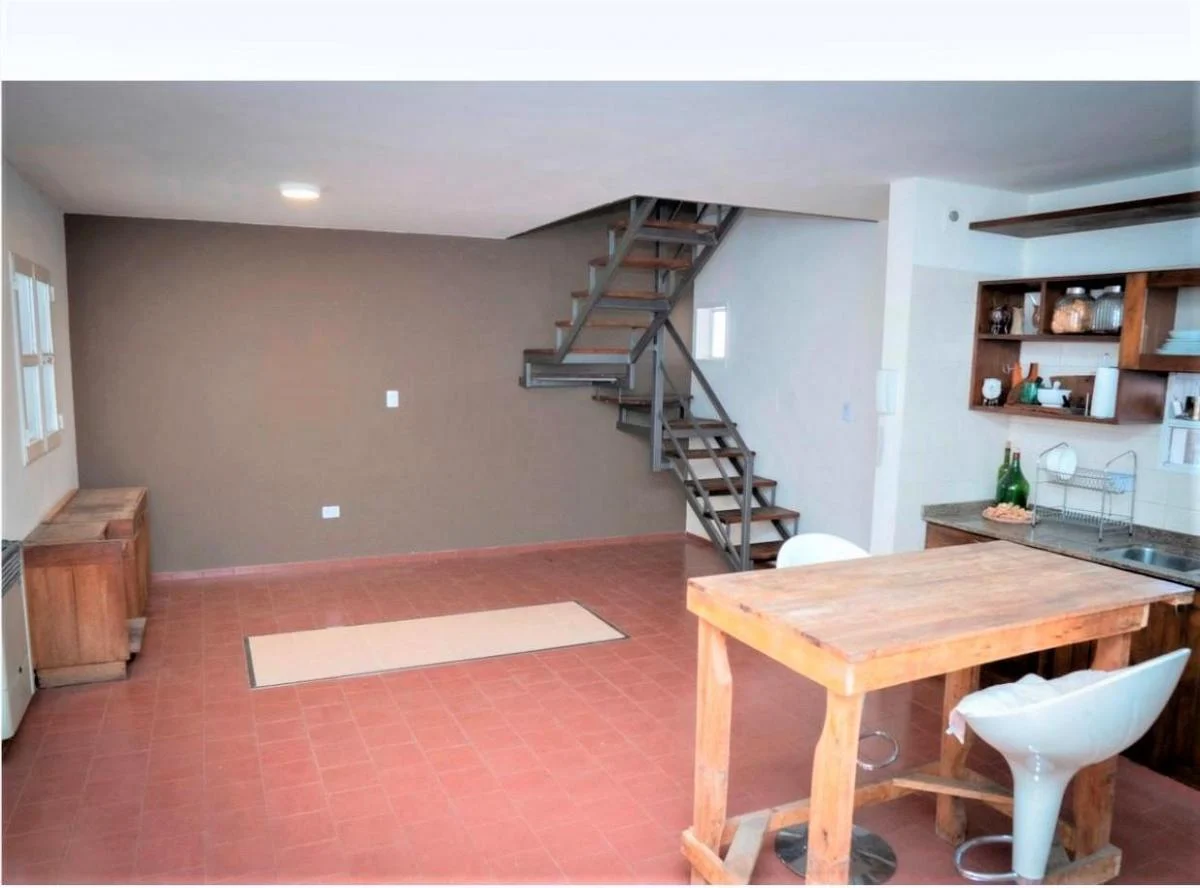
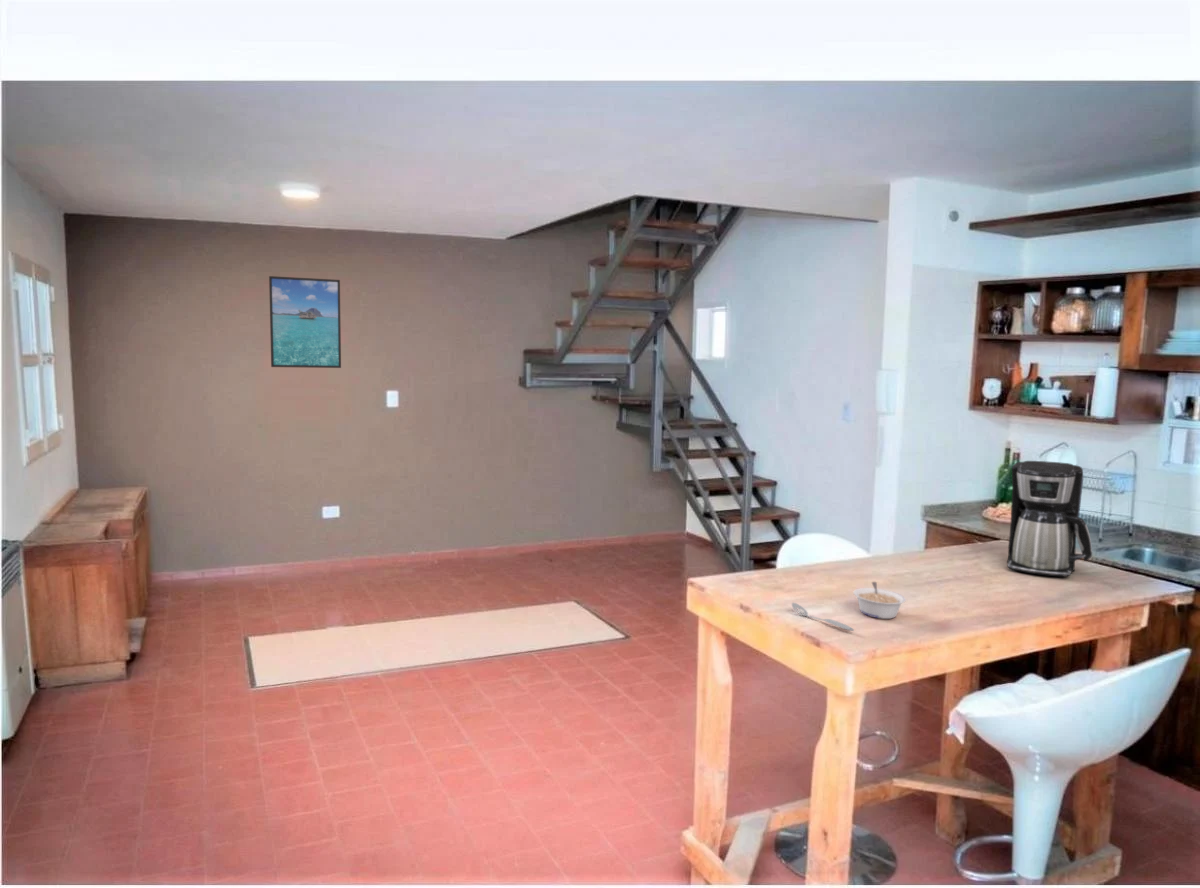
+ spoon [791,602,855,632]
+ coffee maker [1006,460,1093,578]
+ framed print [268,275,342,369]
+ legume [852,581,907,620]
